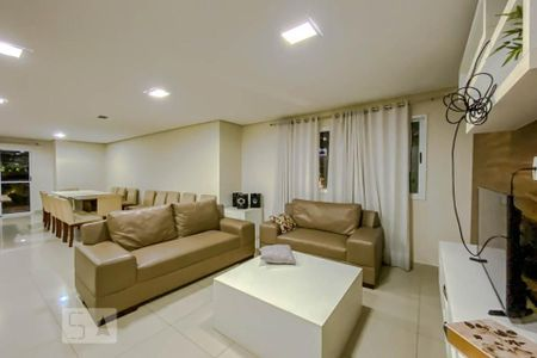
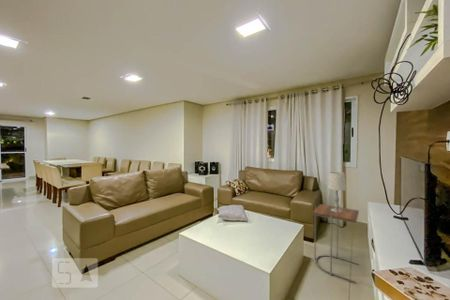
+ table lamp [327,171,347,212]
+ side table [311,203,360,284]
